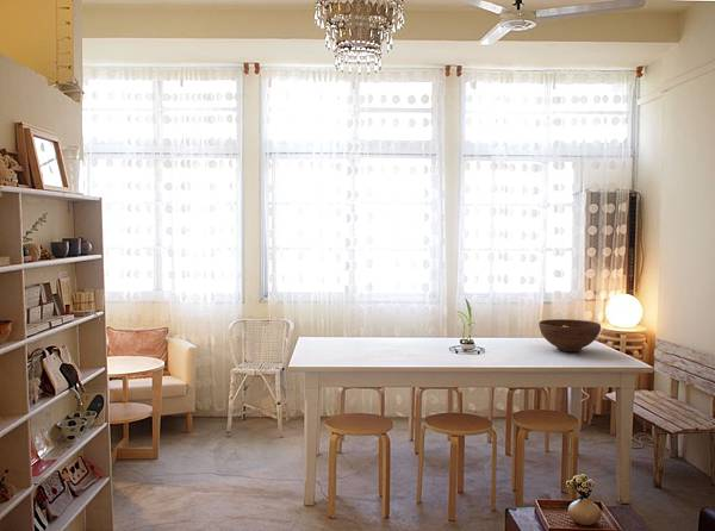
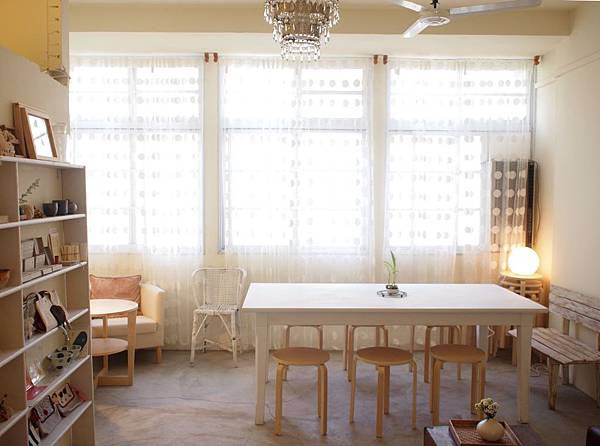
- fruit bowl [537,318,602,352]
